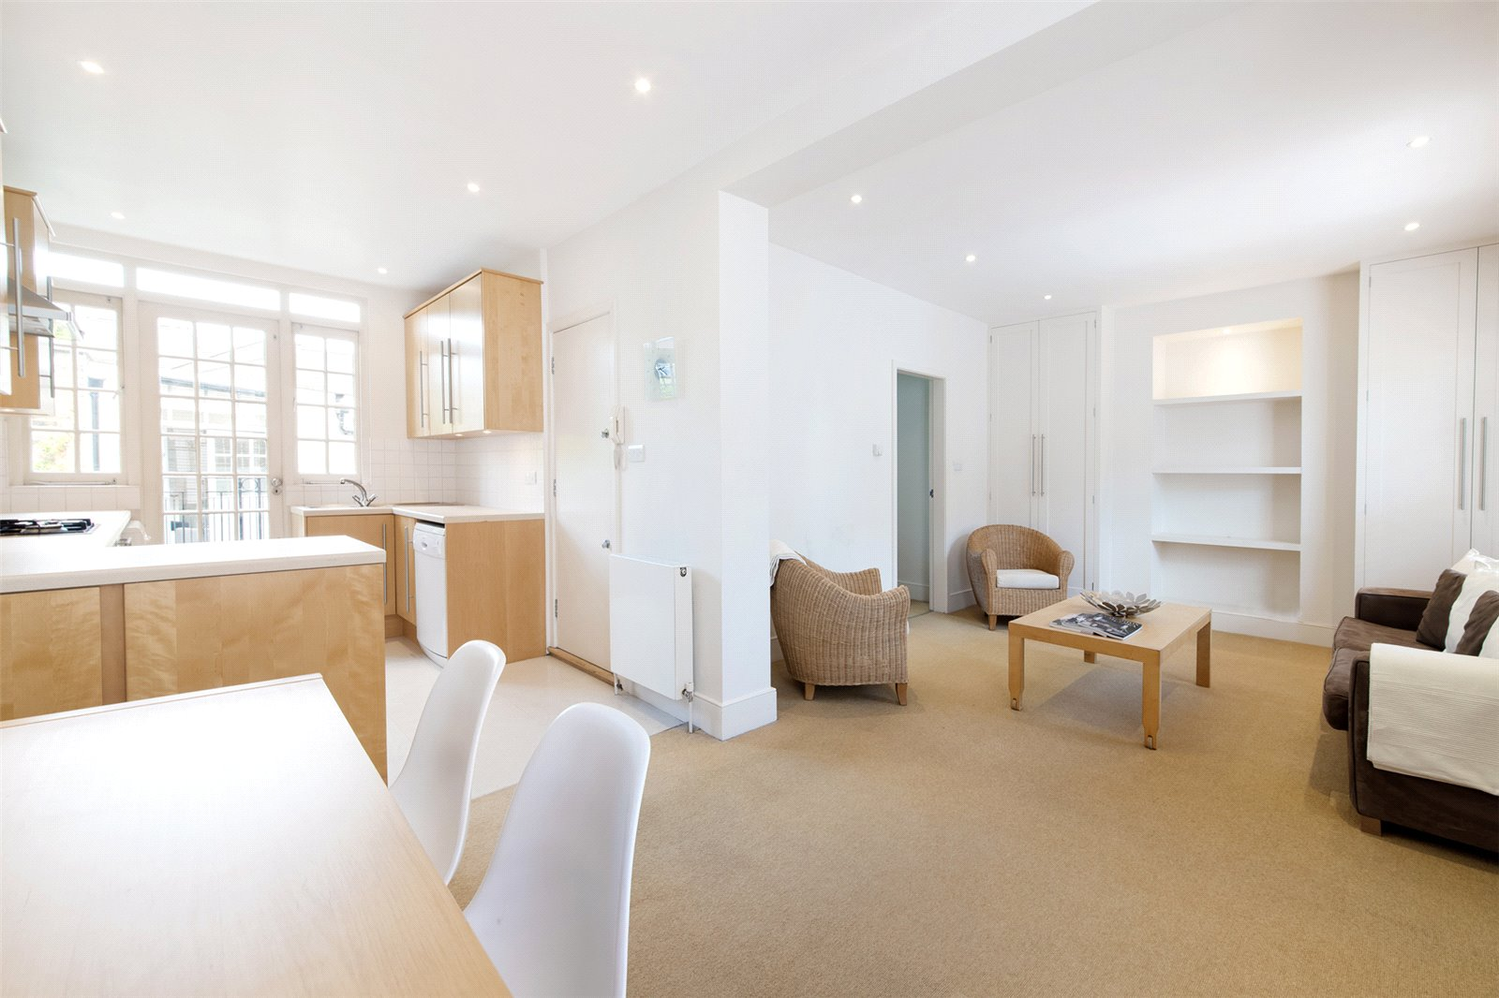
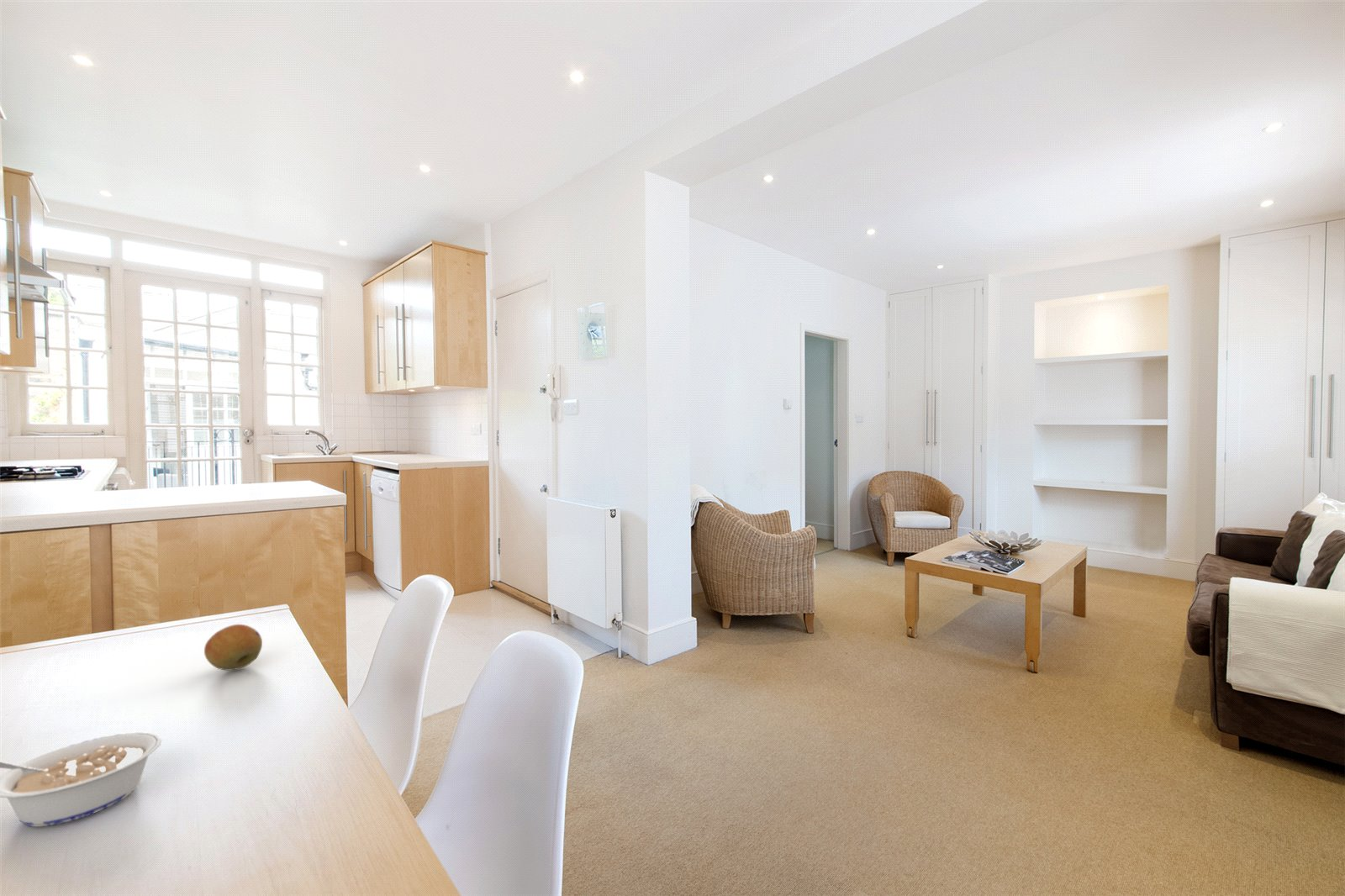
+ legume [0,731,162,828]
+ fruit [203,624,263,672]
